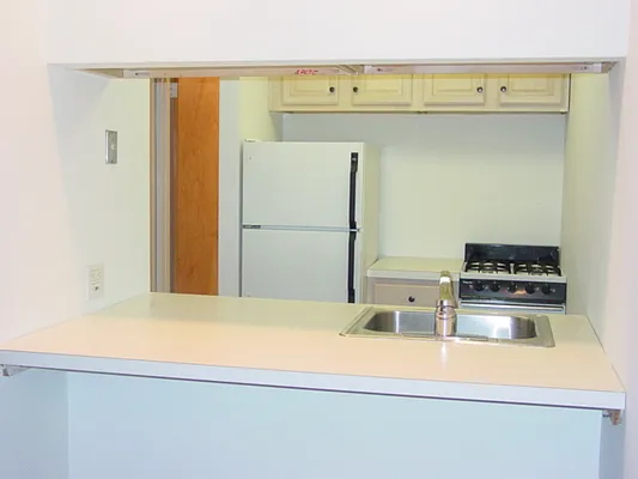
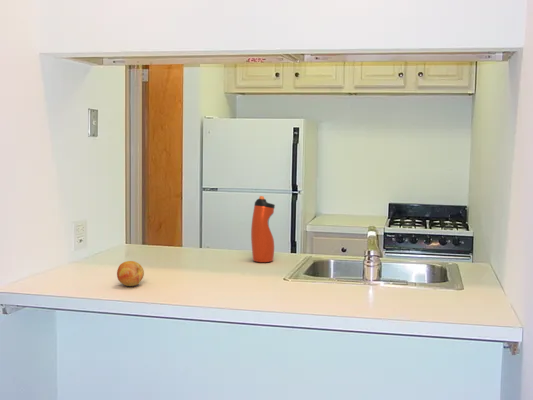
+ water bottle [250,195,276,263]
+ fruit [116,260,145,287]
